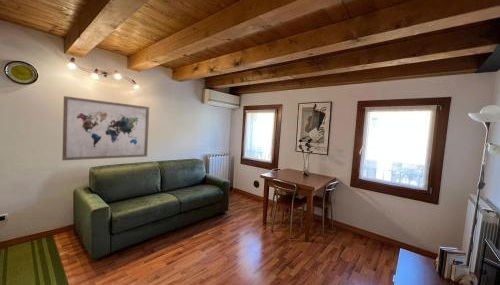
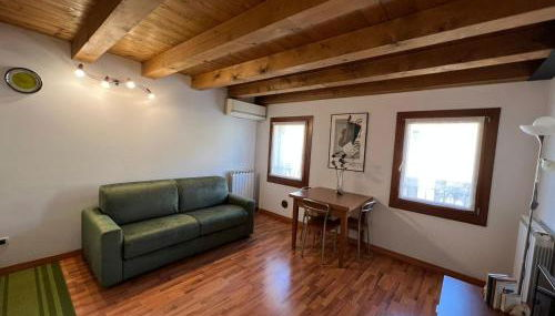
- wall art [61,95,150,161]
